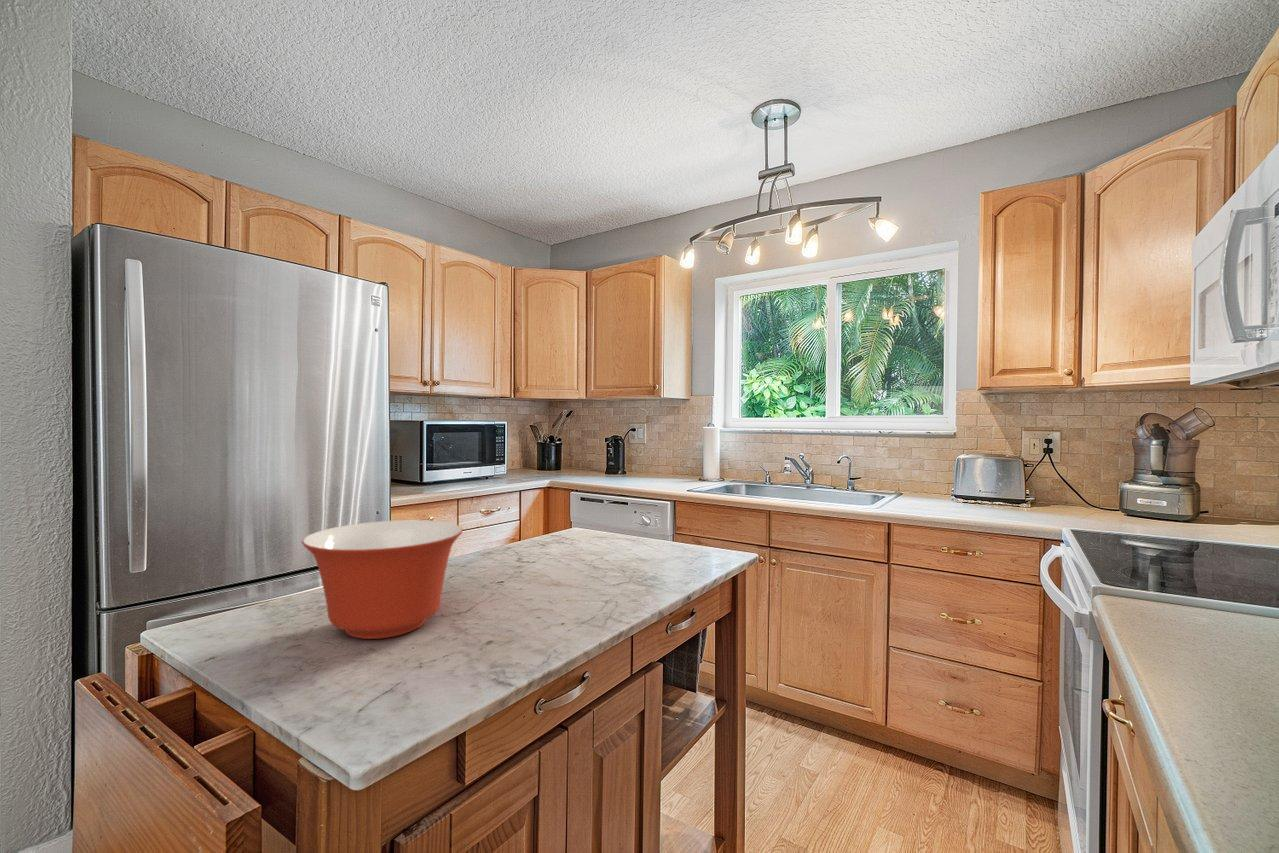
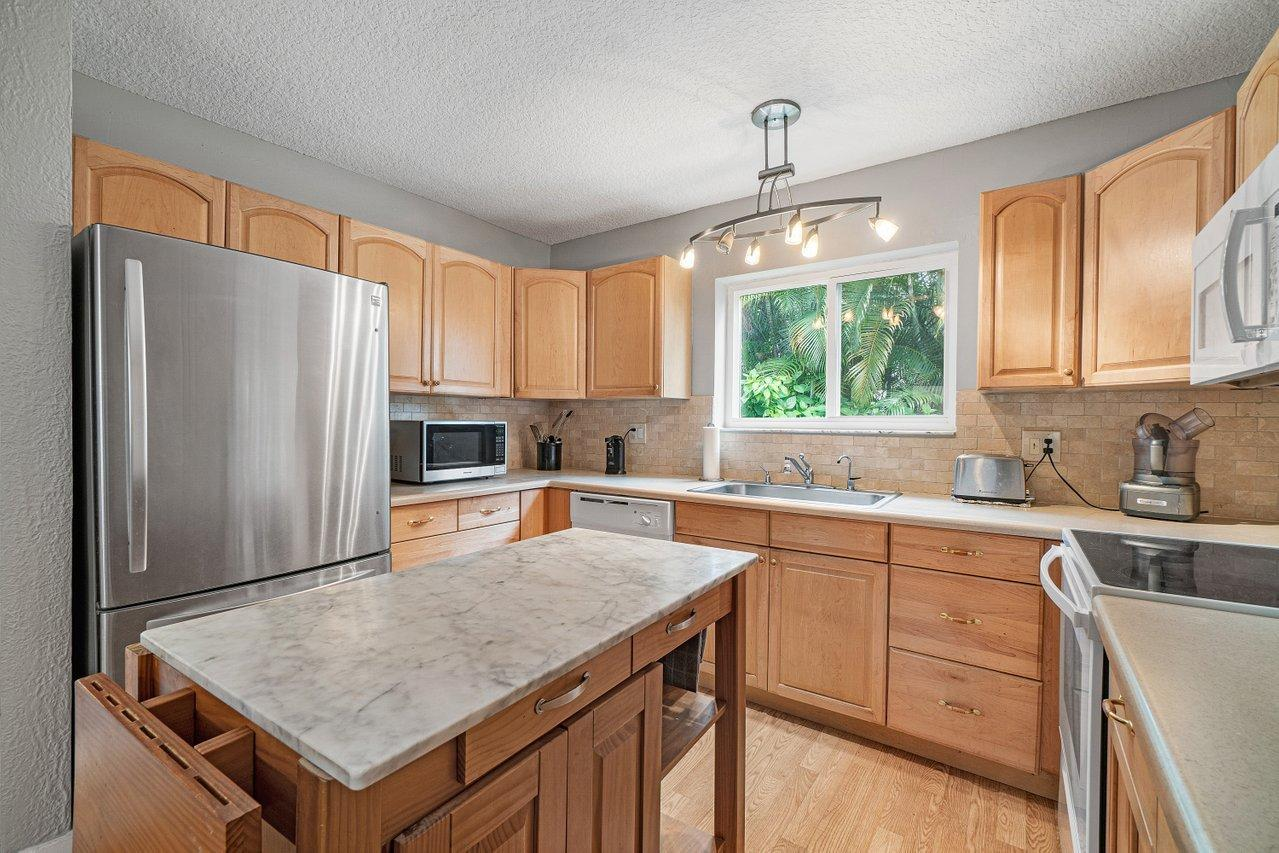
- mixing bowl [301,519,464,640]
